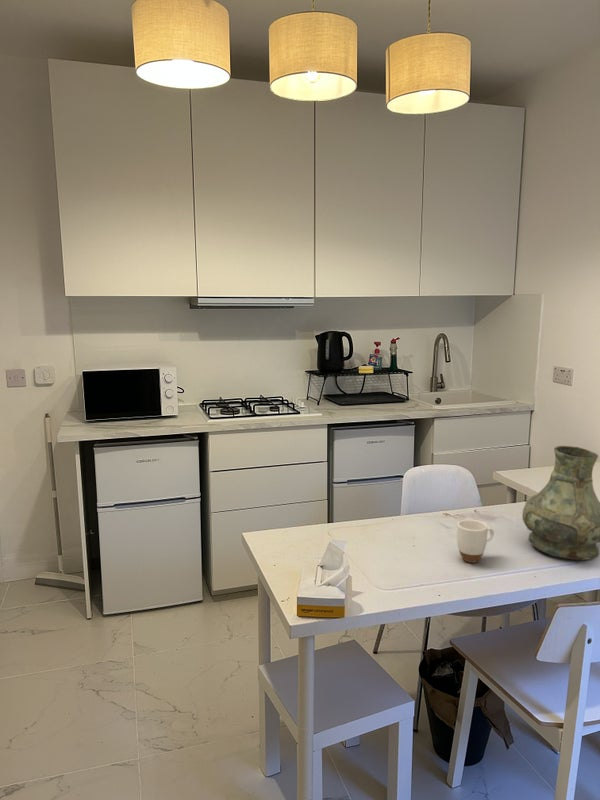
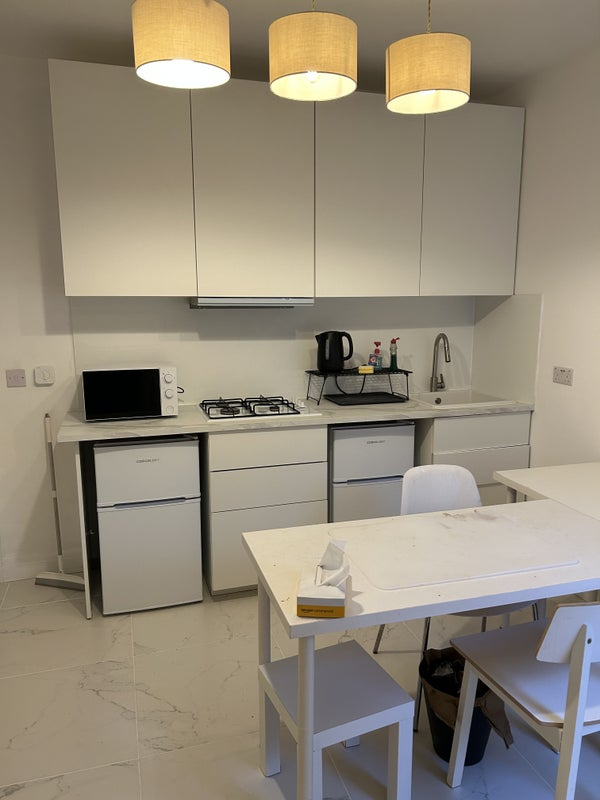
- mug [456,519,495,564]
- vase [521,445,600,561]
